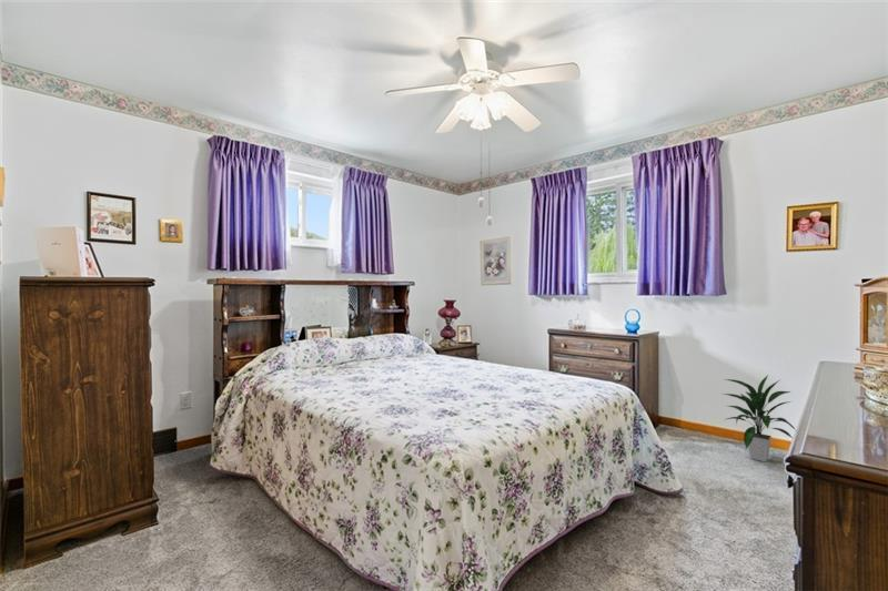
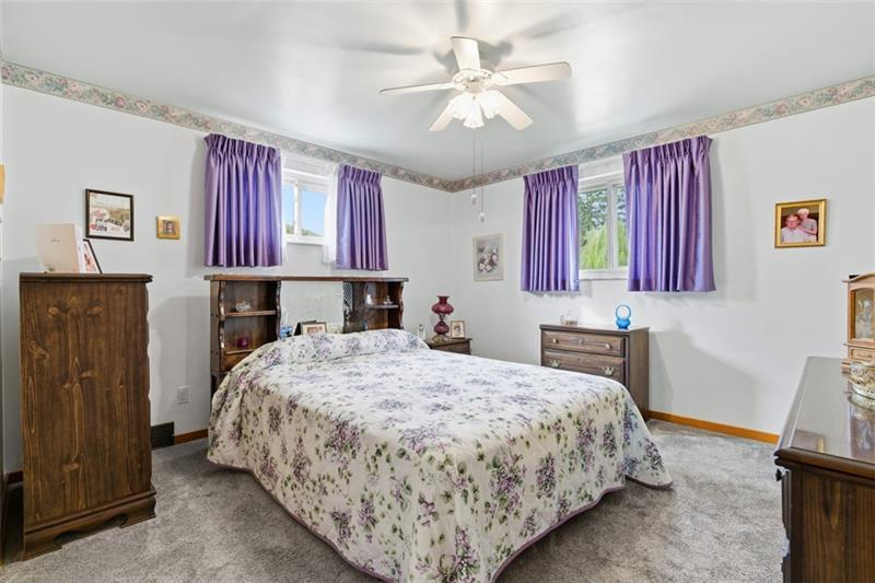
- indoor plant [722,374,796,462]
